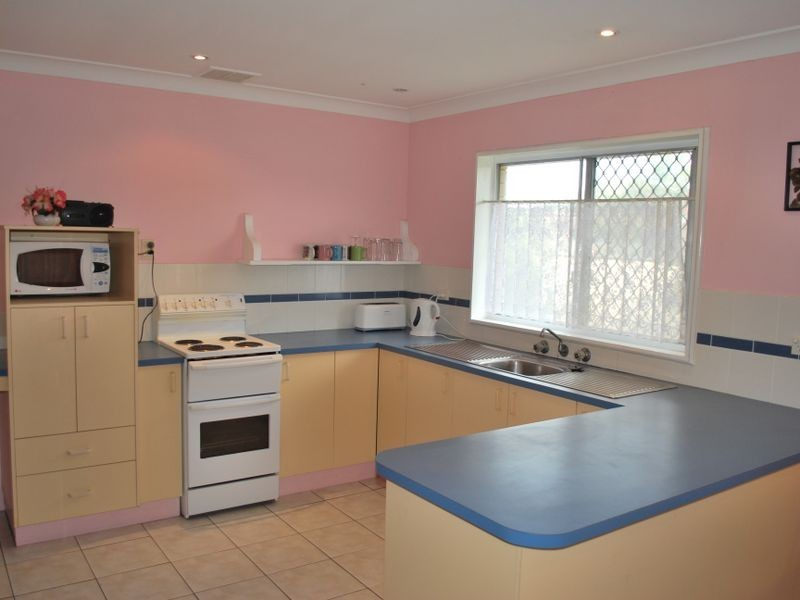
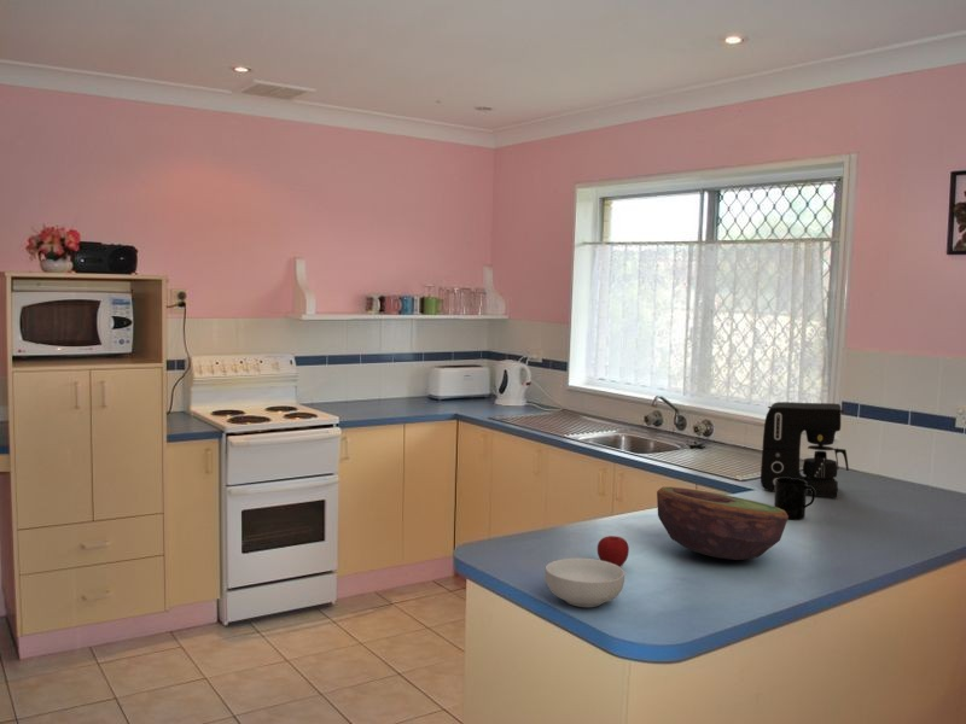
+ apple [597,535,630,567]
+ coffee maker [760,401,850,498]
+ bowl [656,486,790,561]
+ cereal bowl [545,557,625,608]
+ mug [773,478,816,521]
